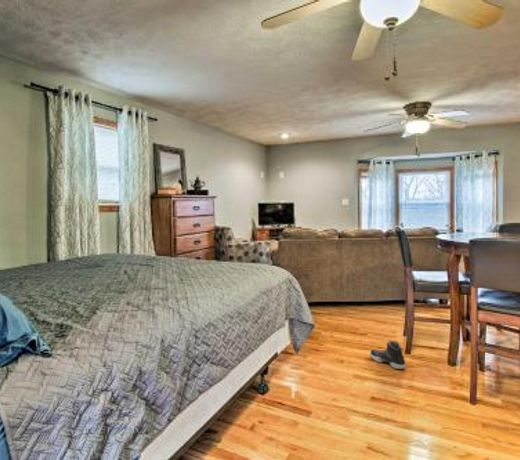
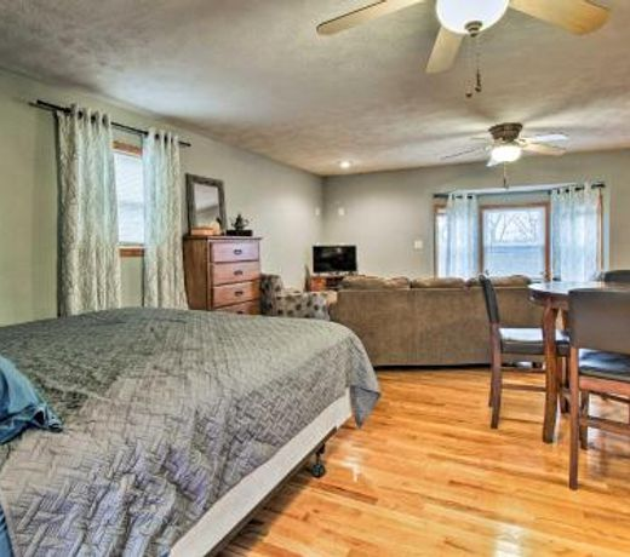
- sneaker [369,340,407,370]
